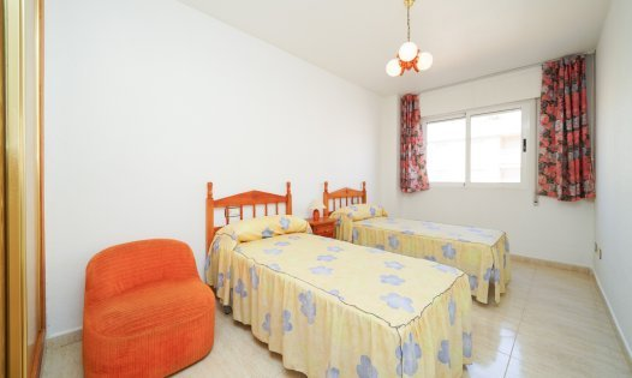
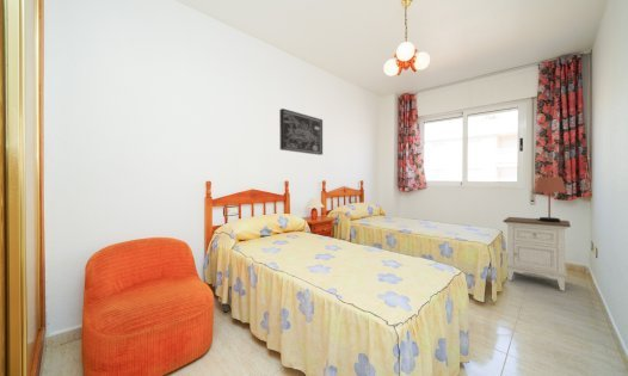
+ nightstand [501,216,572,292]
+ wall art [278,107,324,156]
+ table lamp [532,172,567,222]
